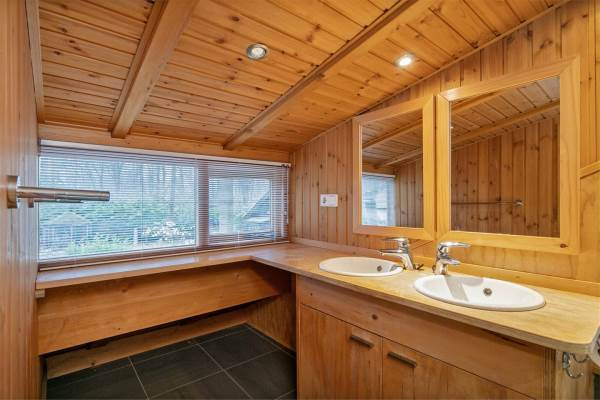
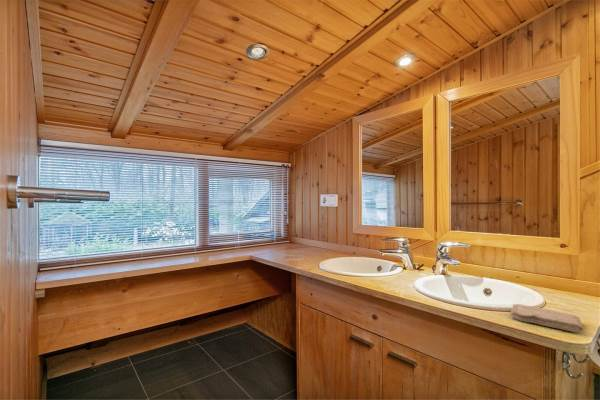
+ washcloth [510,303,584,333]
